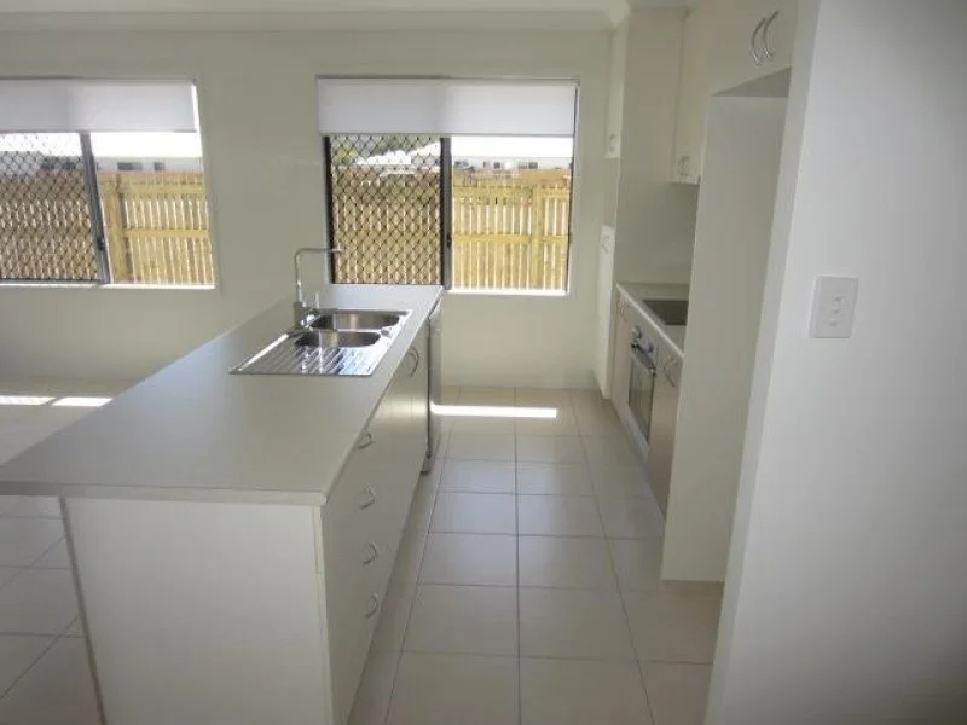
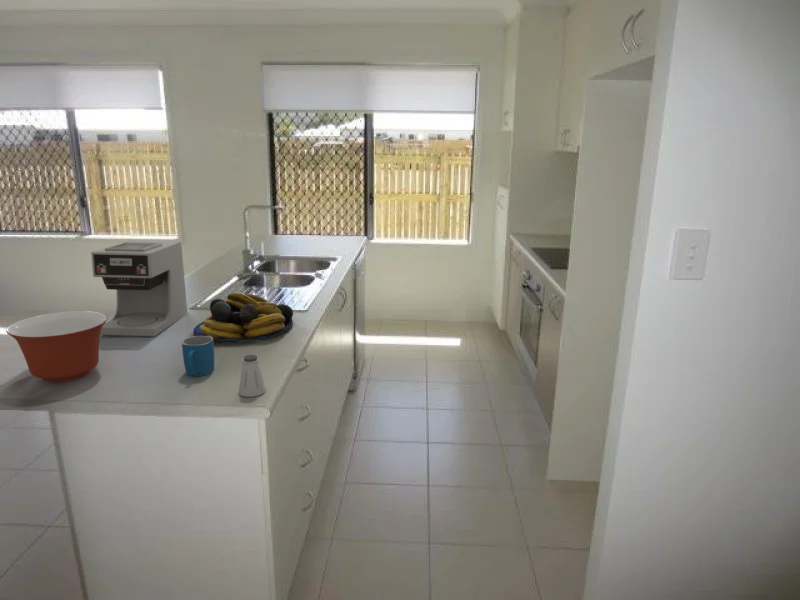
+ mixing bowl [5,310,108,384]
+ coffee maker [90,240,188,337]
+ fruit bowl [192,292,294,343]
+ mug [181,335,215,377]
+ saltshaker [238,354,267,398]
